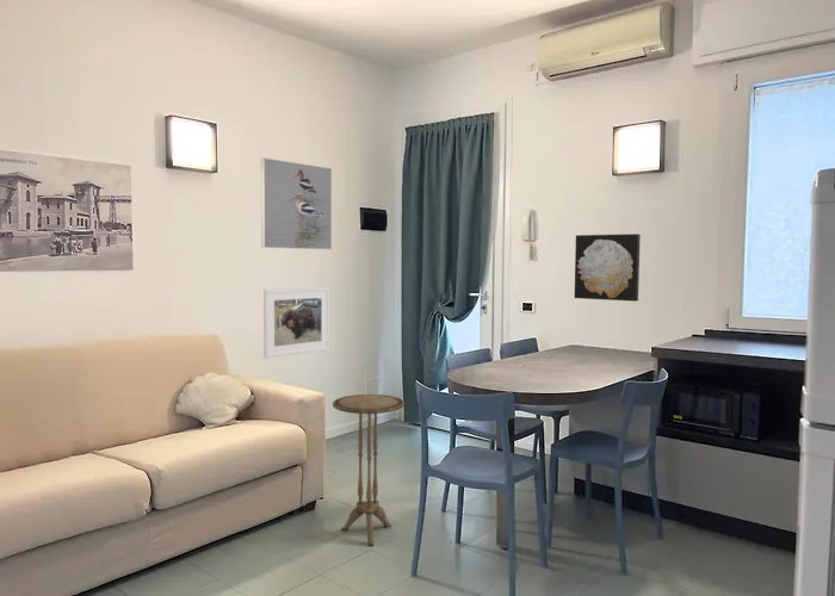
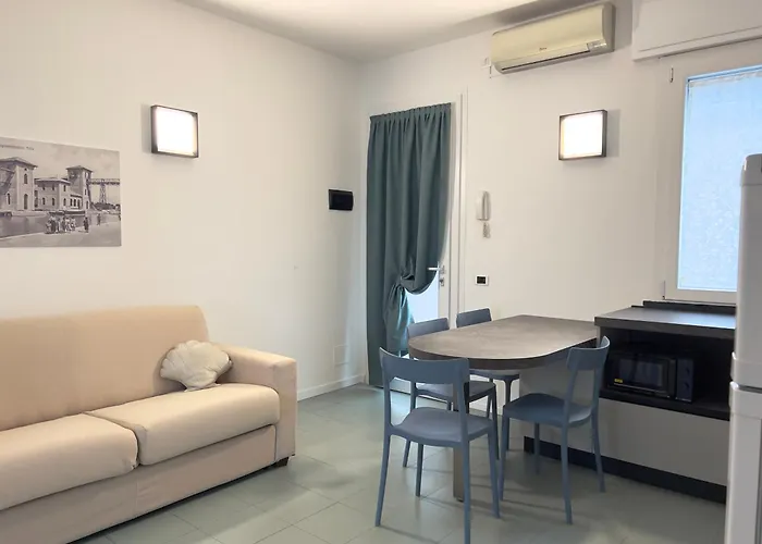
- side table [332,393,406,547]
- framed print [262,286,330,360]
- wall art [574,232,642,303]
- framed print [260,156,333,250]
